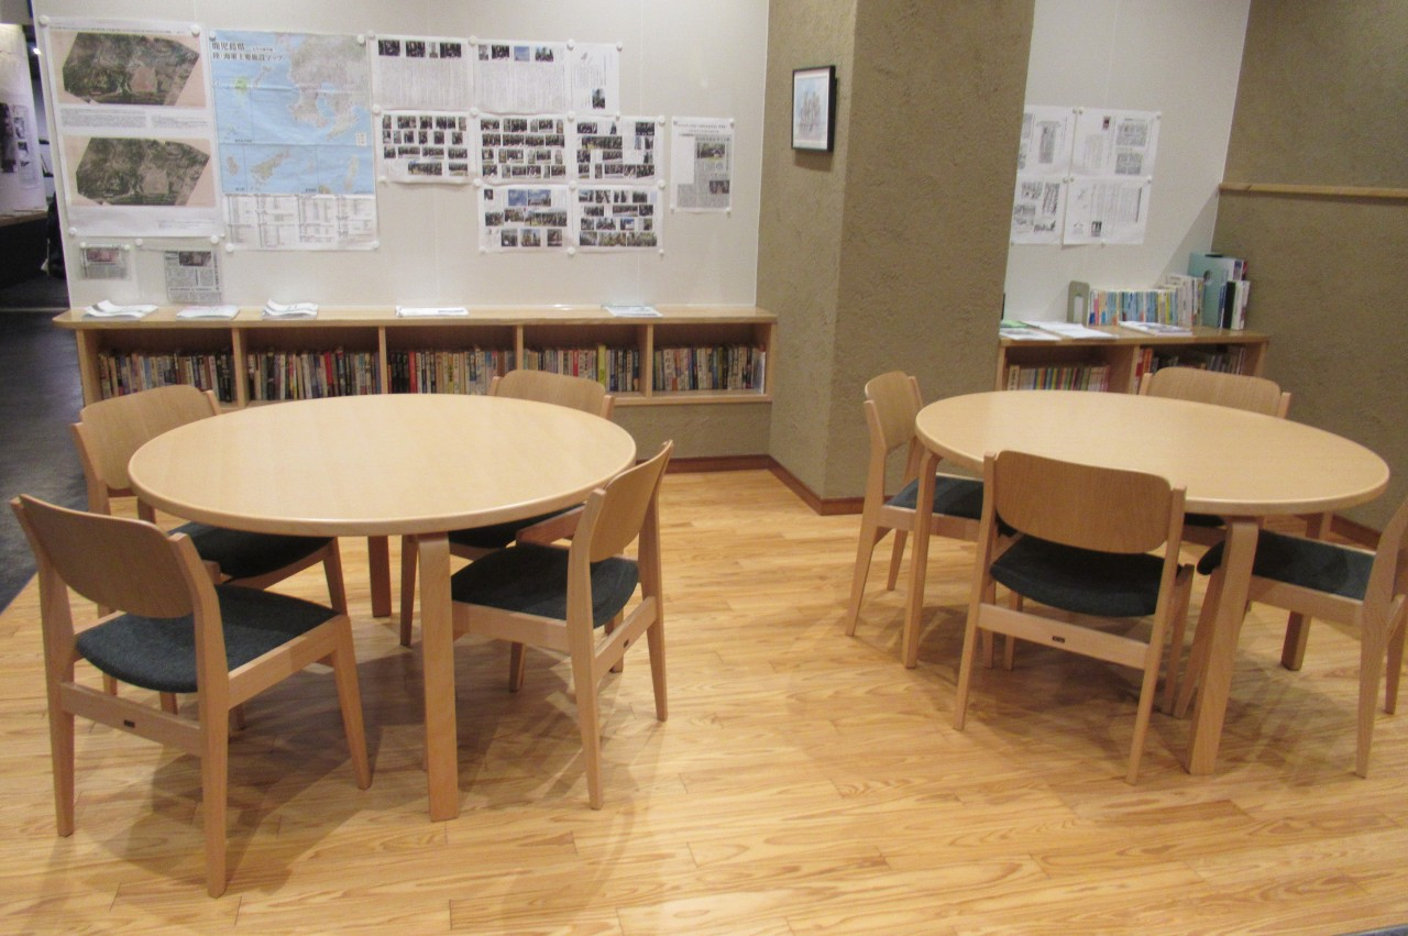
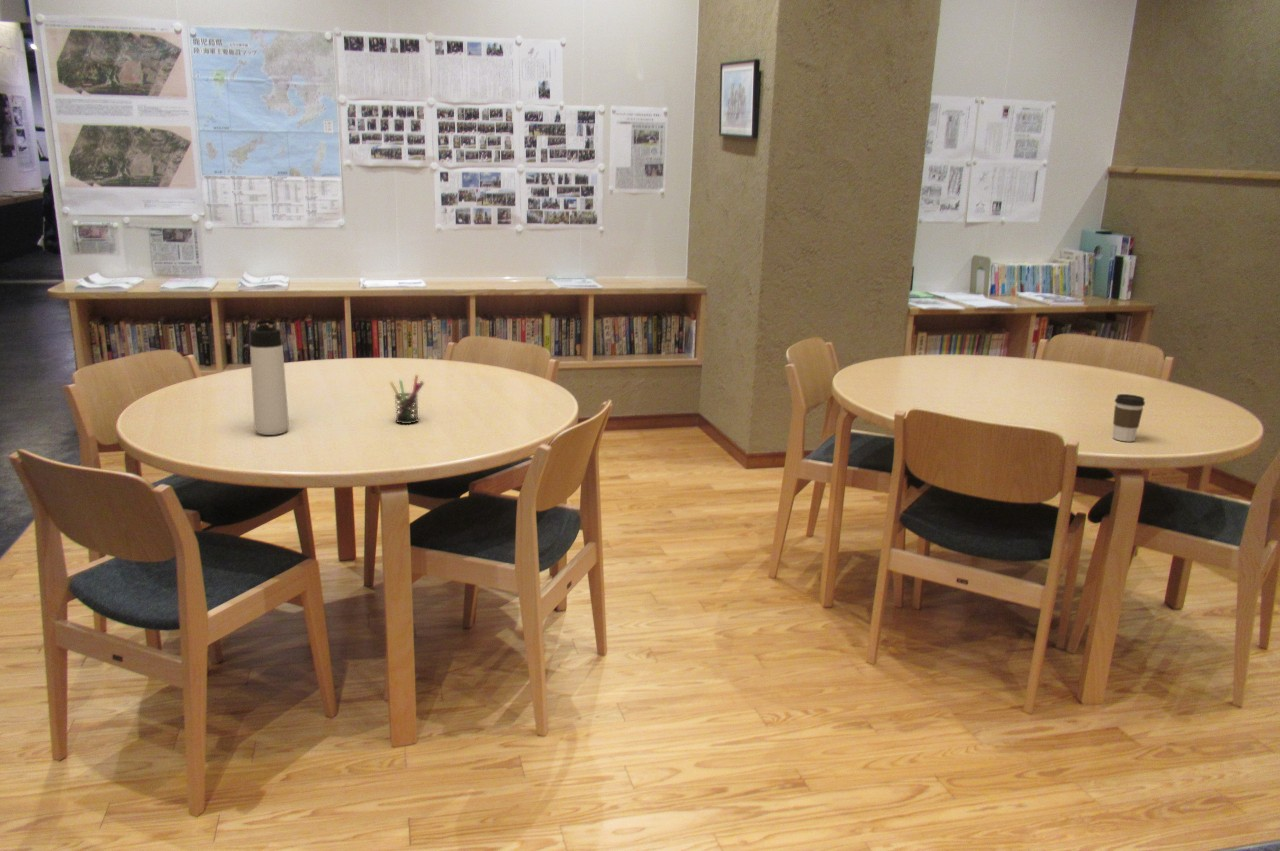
+ coffee cup [1112,393,1146,443]
+ pen holder [389,374,425,425]
+ thermos bottle [249,319,290,436]
